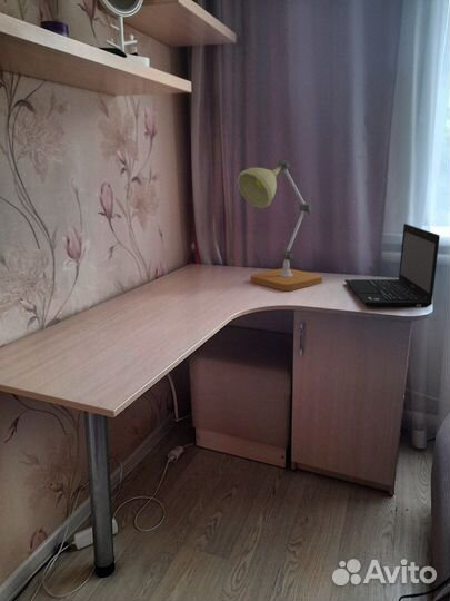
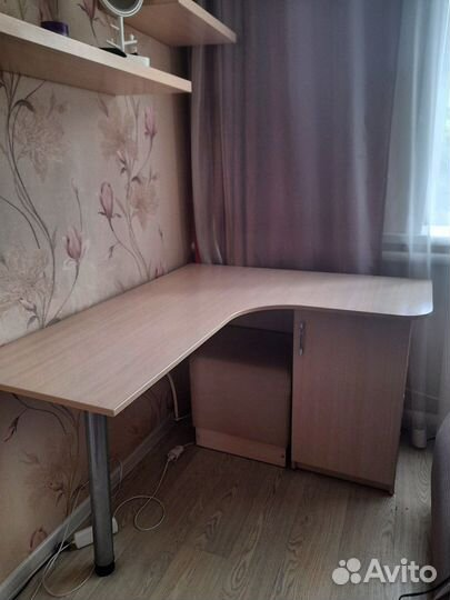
- laptop [343,223,441,309]
- desk lamp [237,159,323,292]
